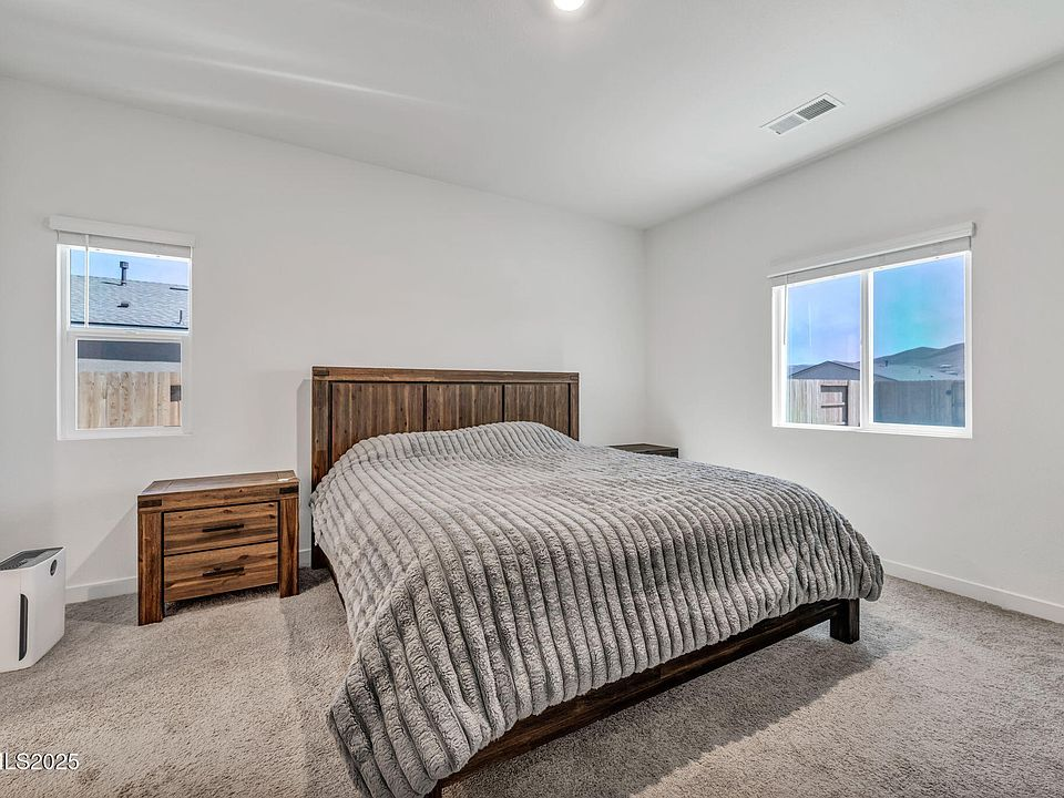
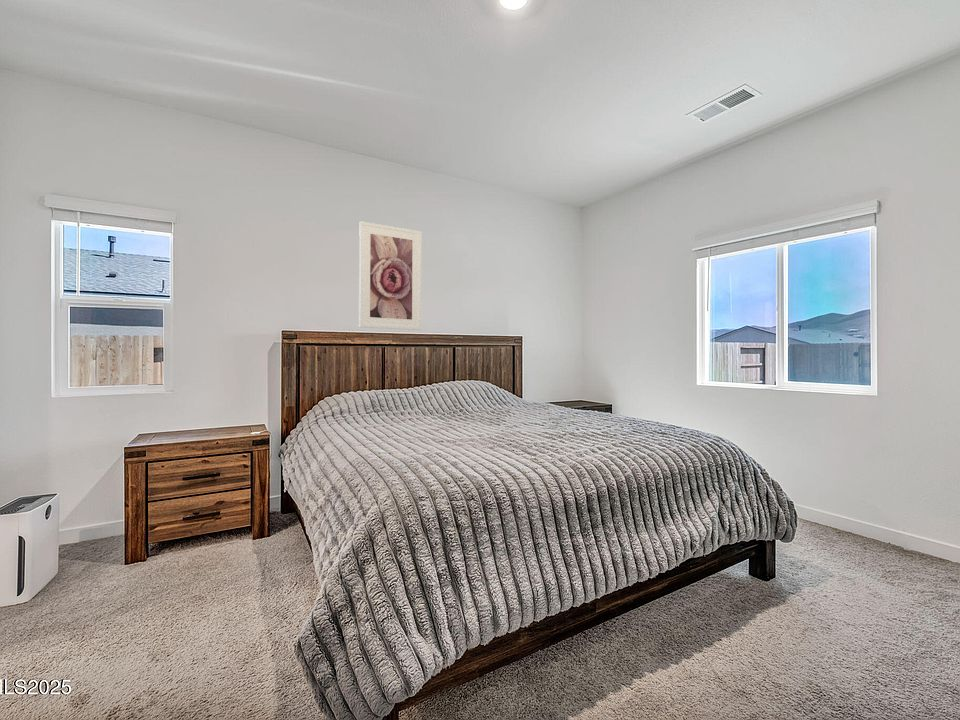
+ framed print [358,220,423,331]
